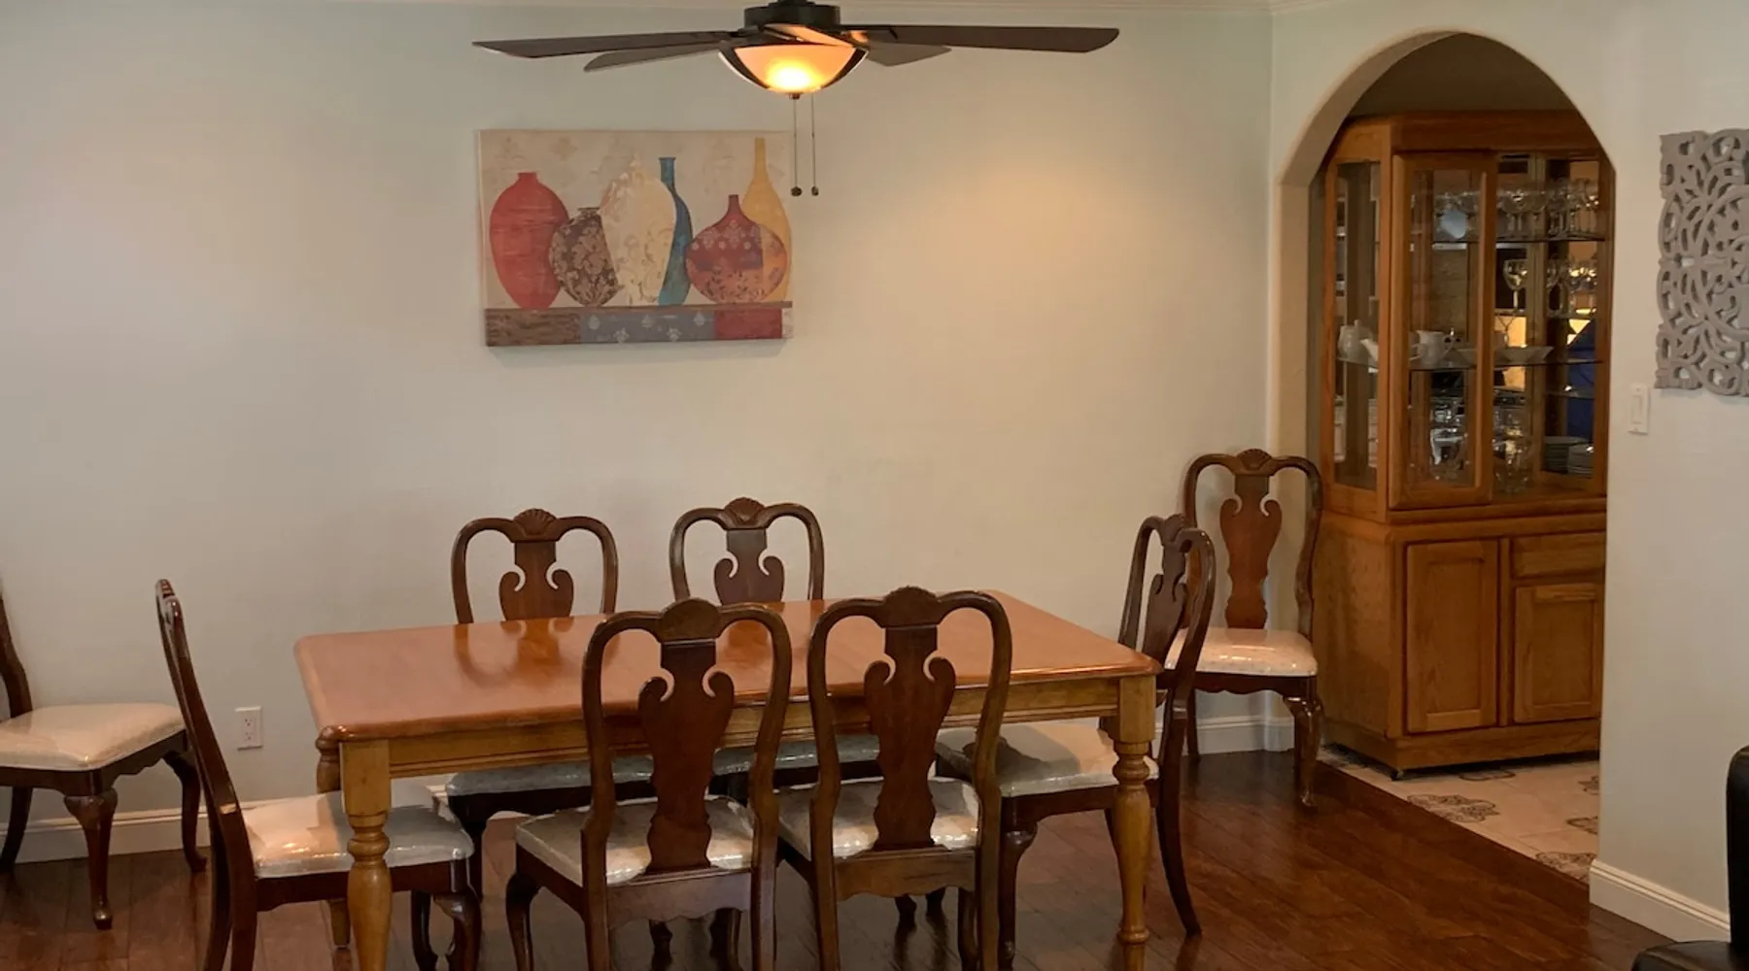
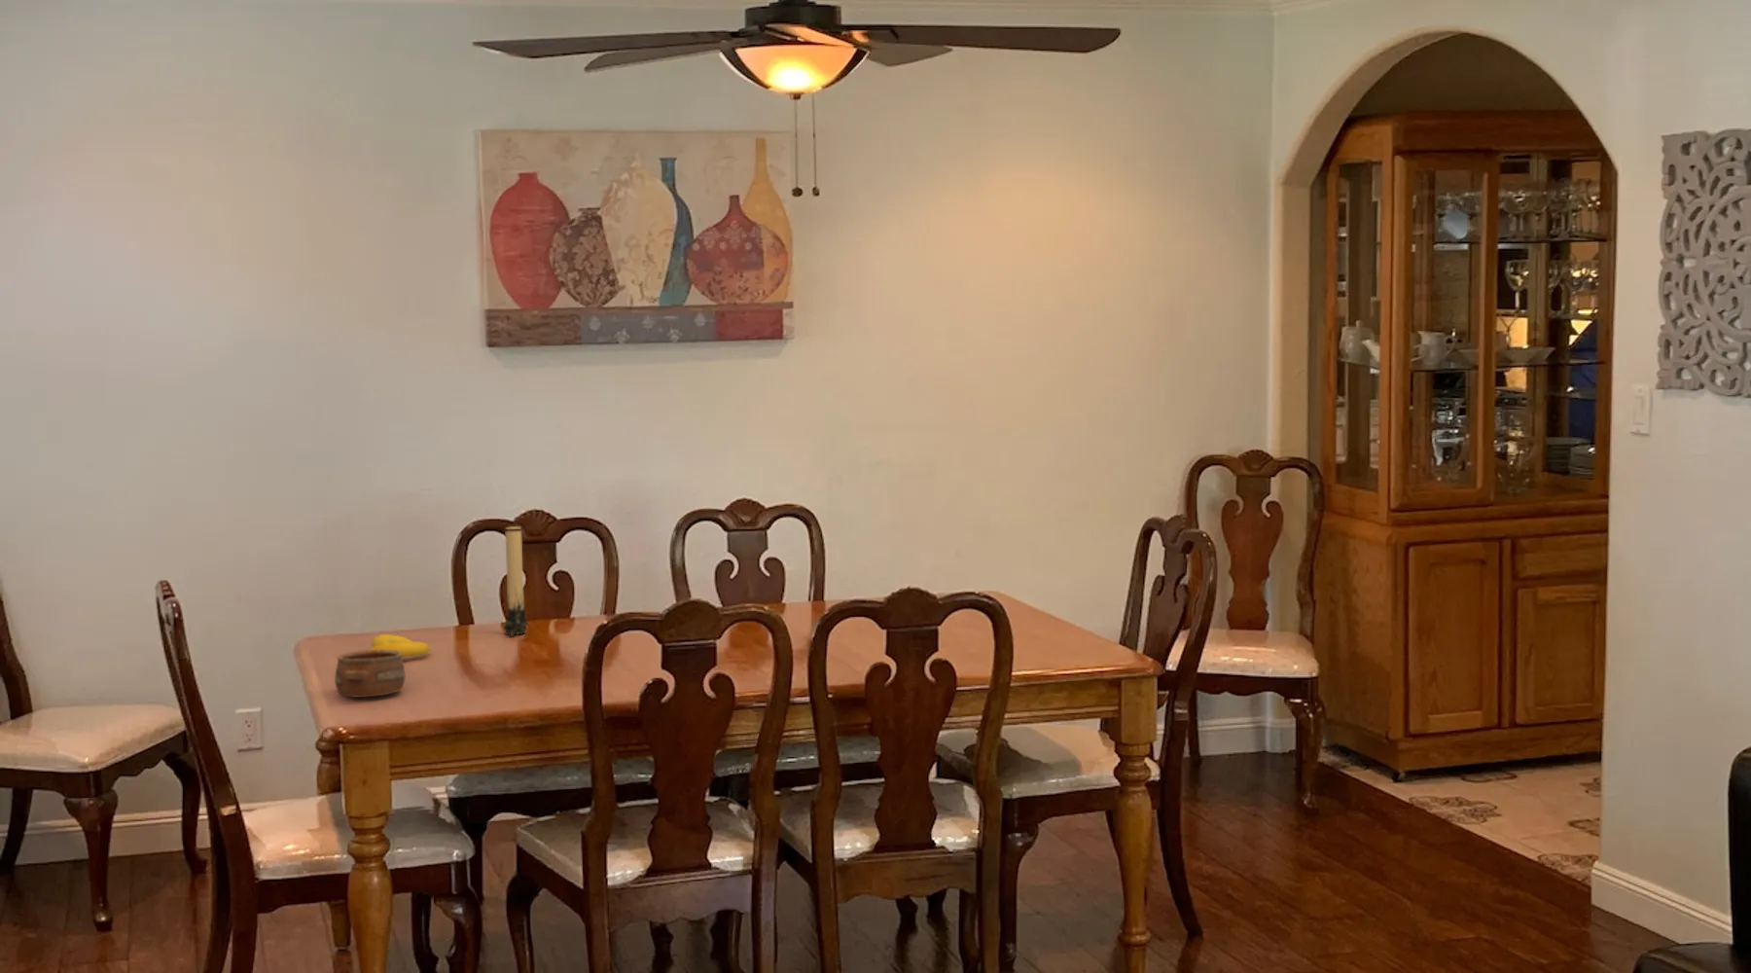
+ pottery [334,649,406,697]
+ candle [503,525,529,637]
+ banana [365,634,432,659]
